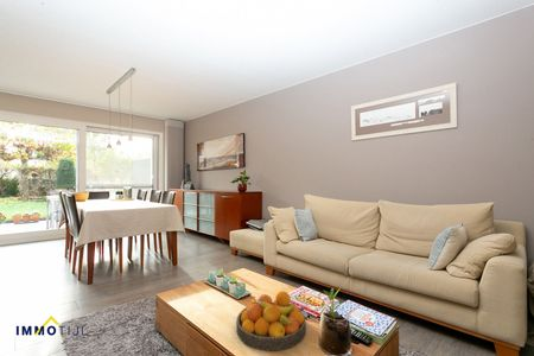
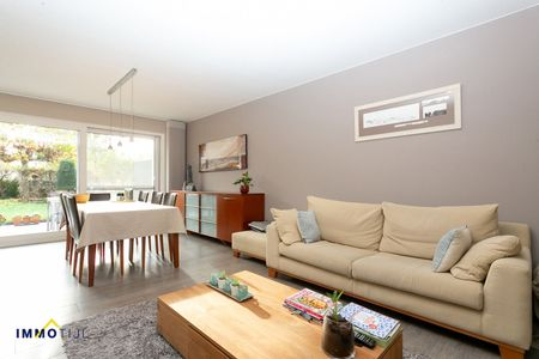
- fruit bowl [235,290,307,351]
